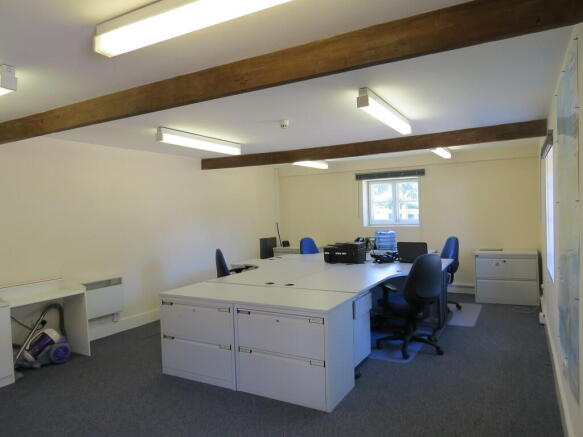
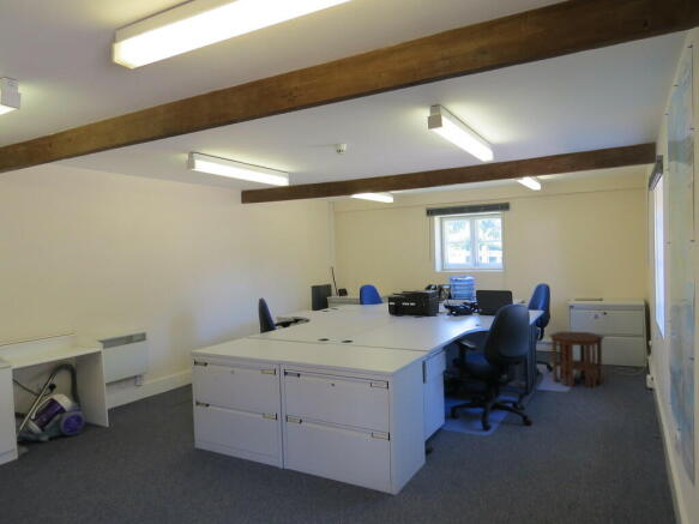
+ side table [548,331,605,389]
